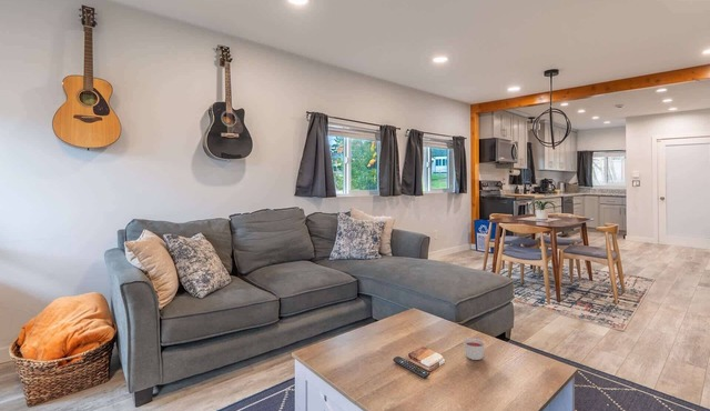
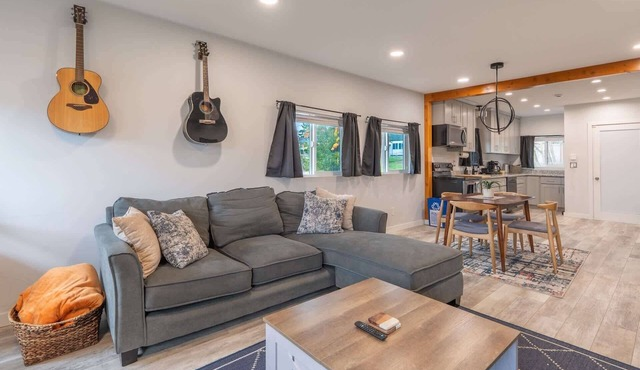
- candle [463,338,486,361]
